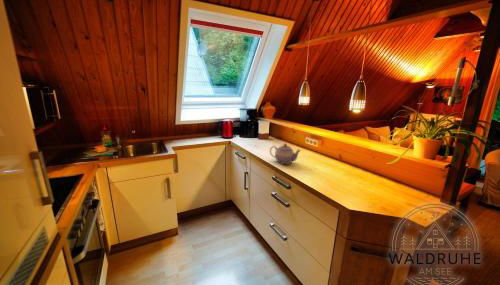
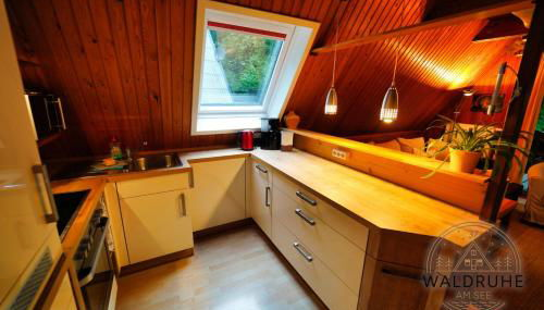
- teapot [269,143,302,165]
